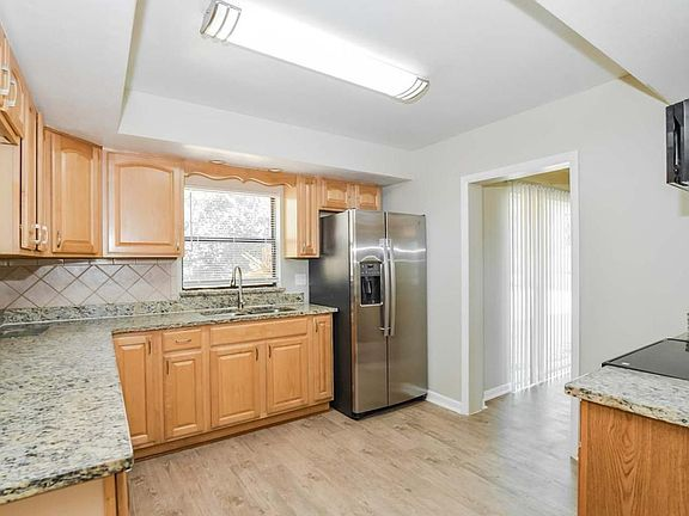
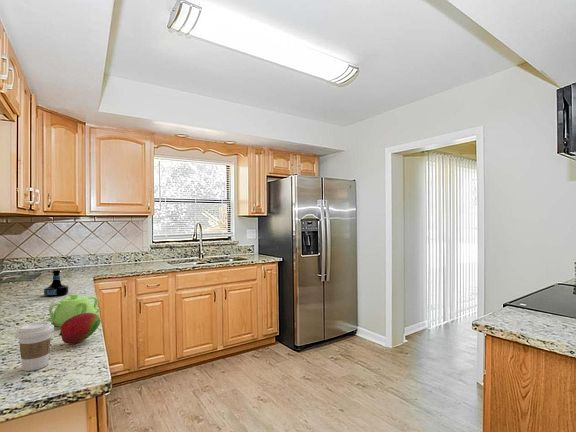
+ tequila bottle [43,269,70,298]
+ fruit [58,313,101,345]
+ coffee cup [15,320,55,372]
+ teapot [46,293,100,328]
